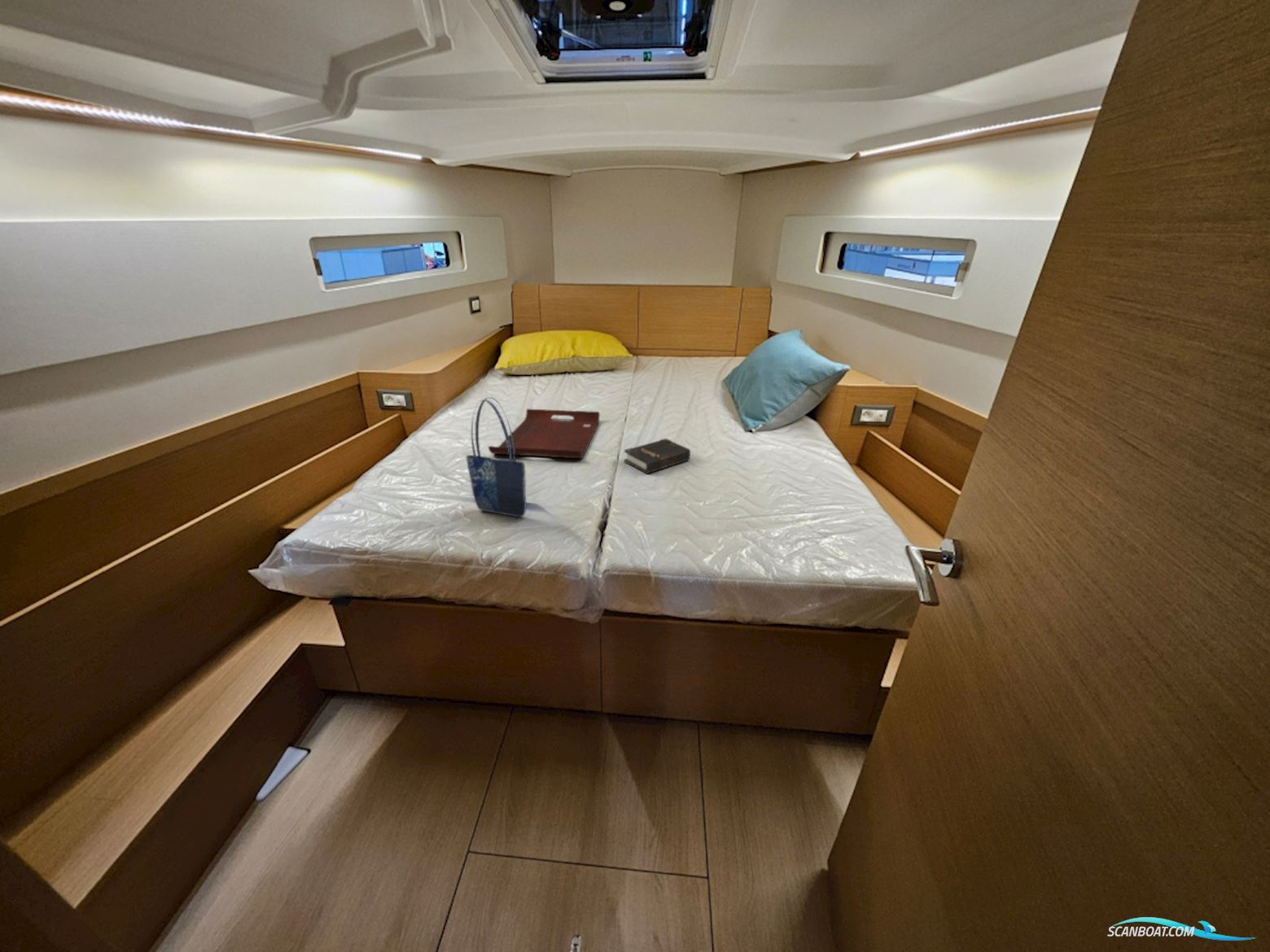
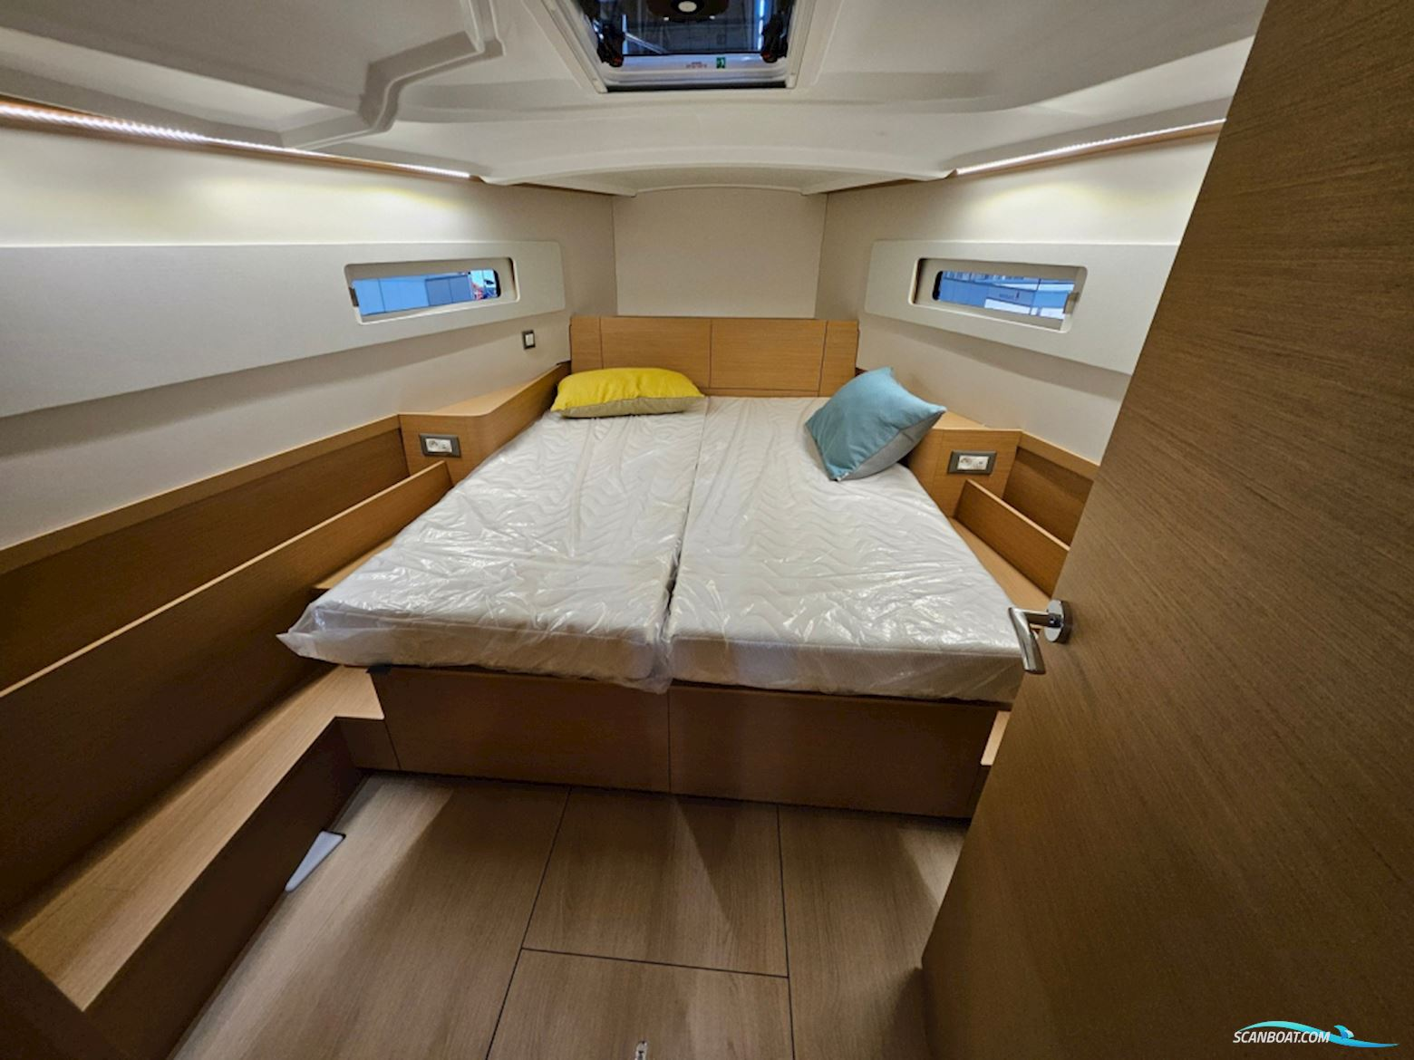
- hardback book [624,438,691,474]
- shopping bag [465,396,527,518]
- serving tray [488,408,601,459]
